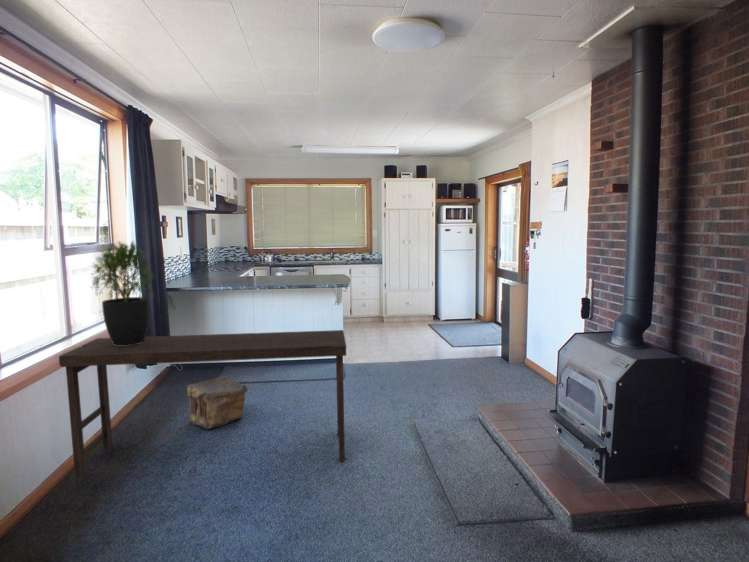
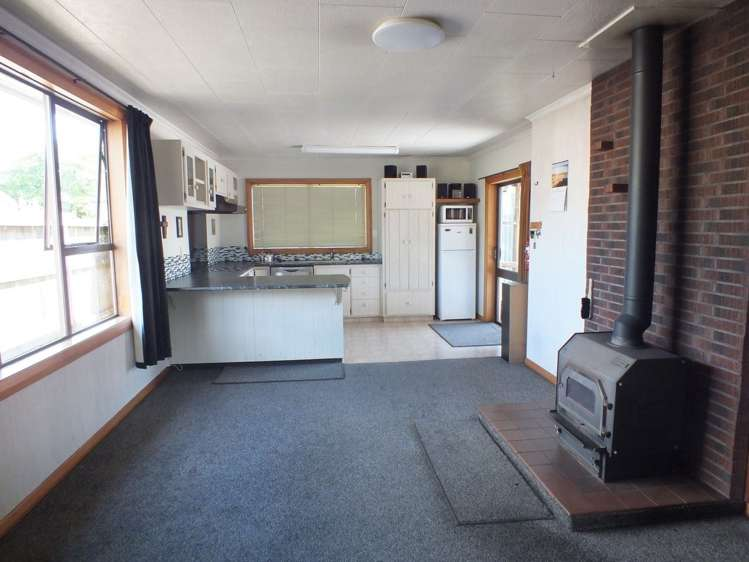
- pouch [186,375,249,430]
- potted plant [87,239,158,346]
- bench [58,329,347,479]
